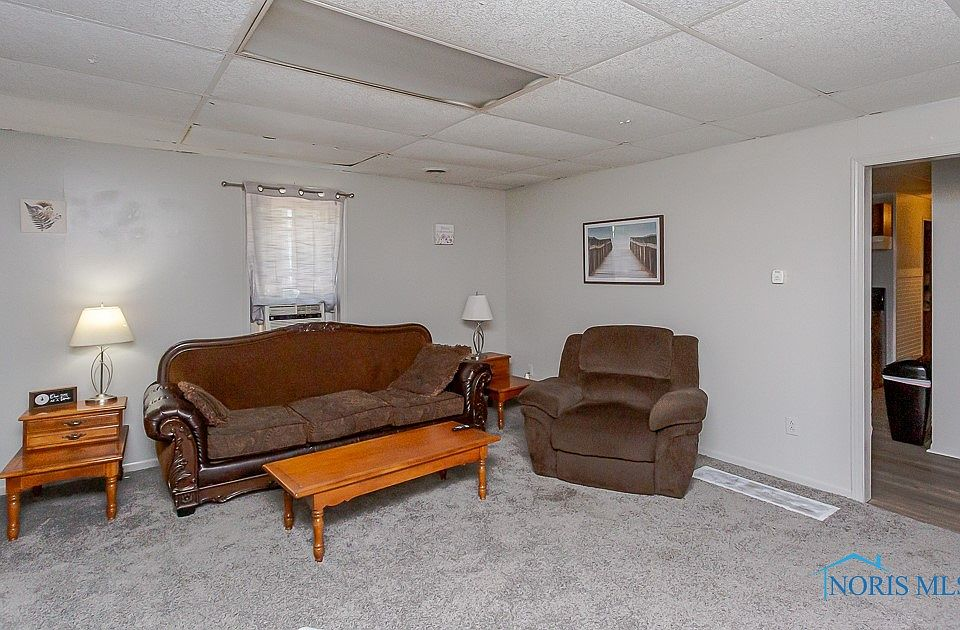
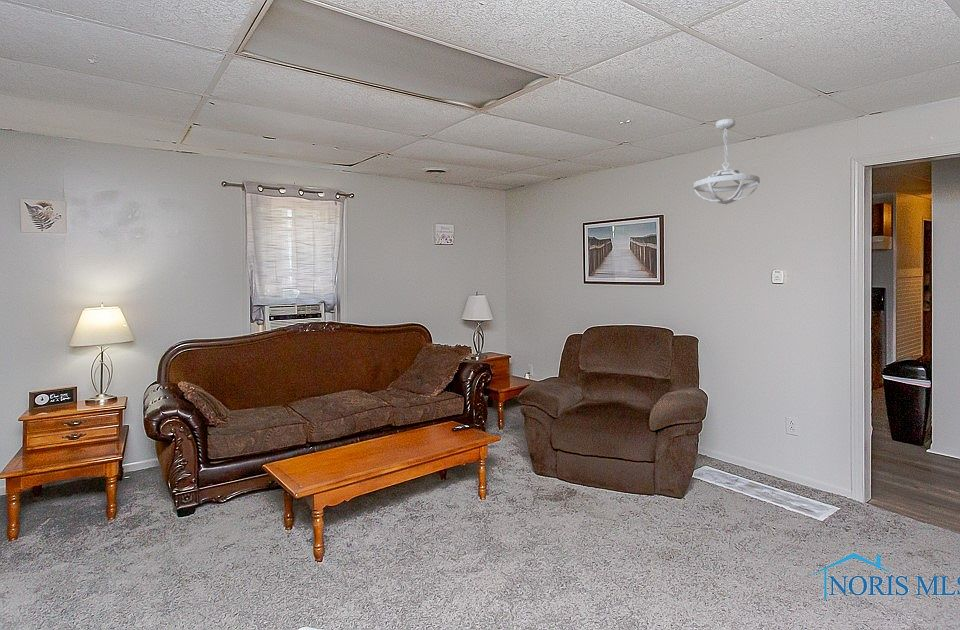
+ ceiling light fixture [692,118,761,207]
